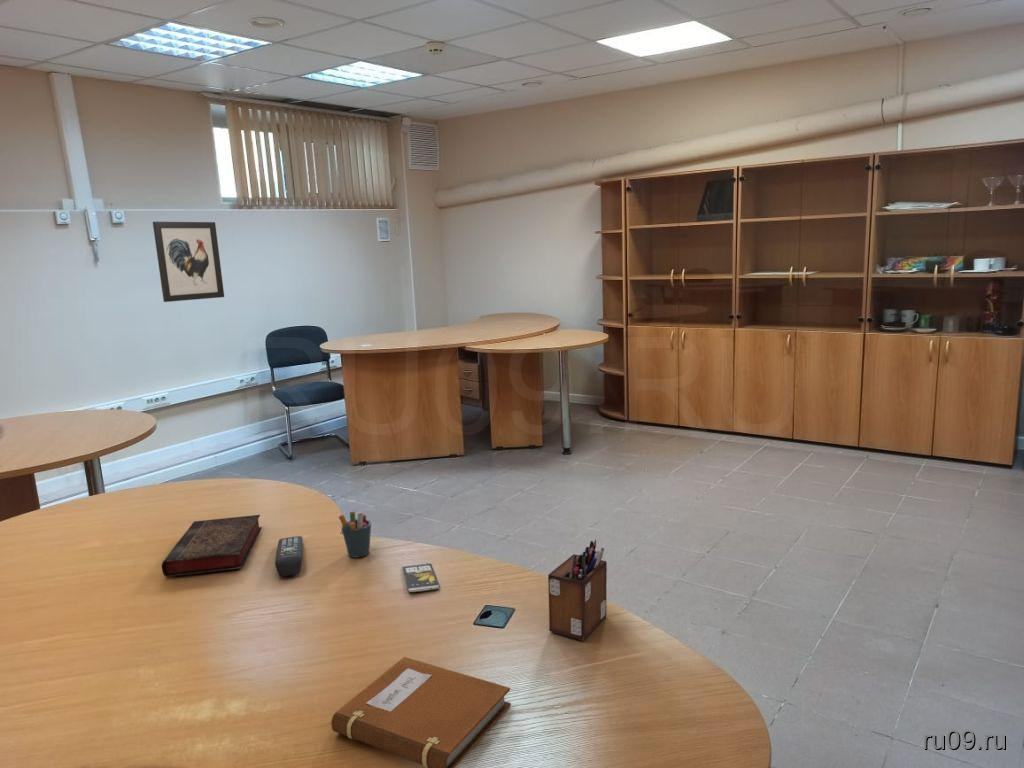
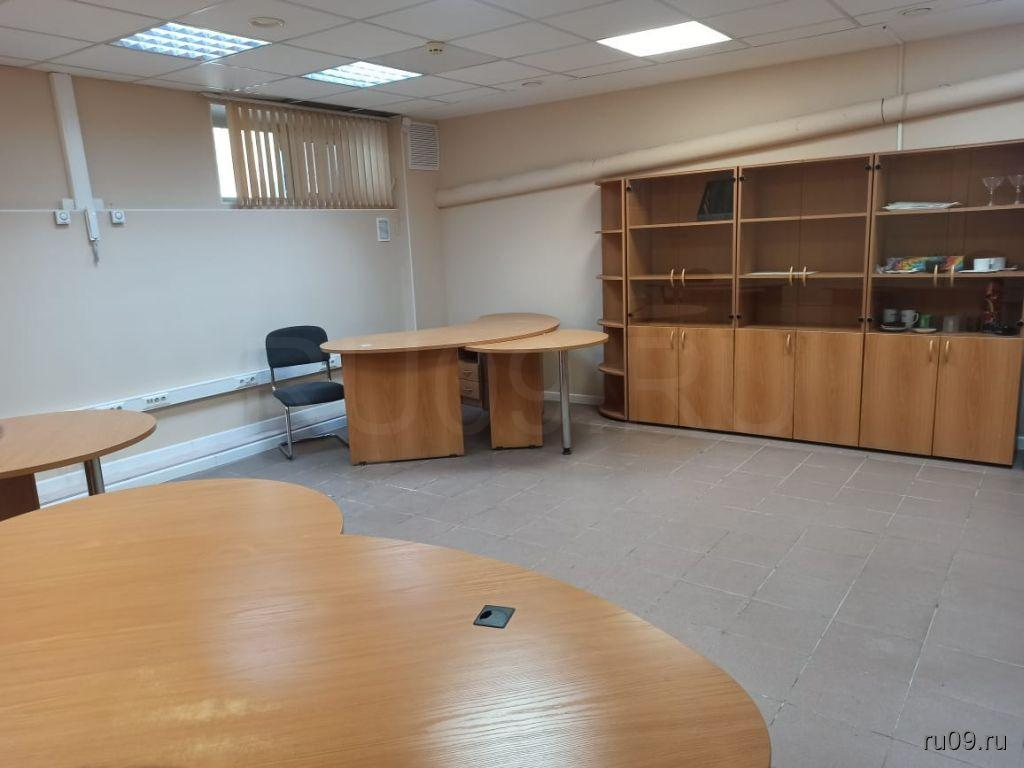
- remote control [274,535,303,578]
- desk organizer [547,538,608,642]
- wall art [152,221,225,303]
- notebook [330,656,512,768]
- book [161,514,263,578]
- pen holder [338,511,372,559]
- smartphone [401,561,440,593]
